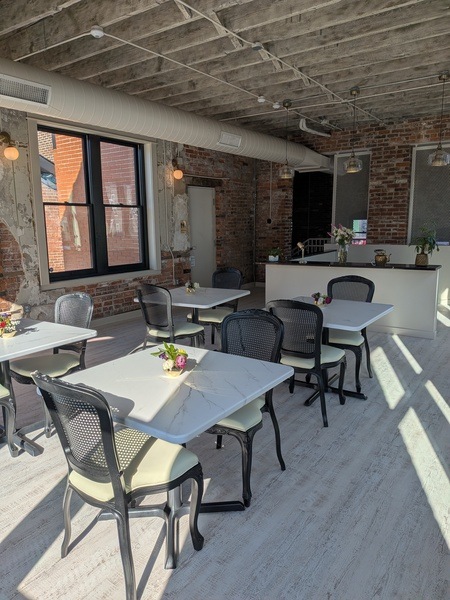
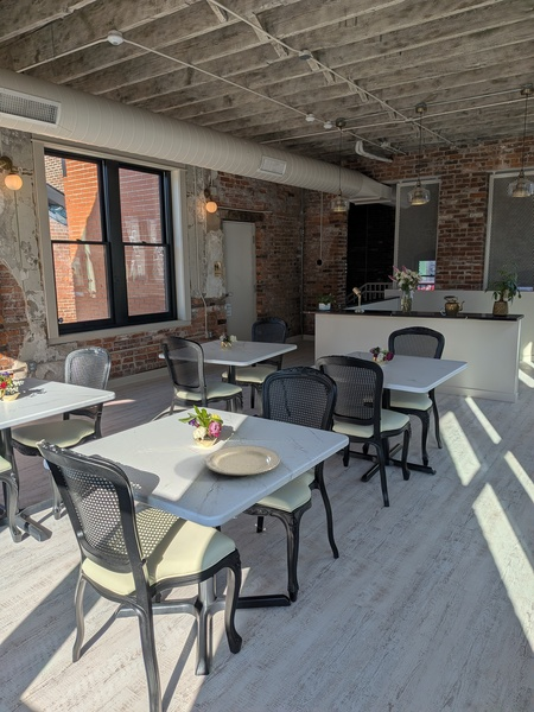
+ chinaware [204,445,281,476]
